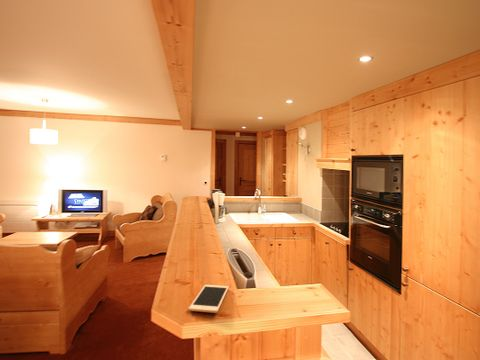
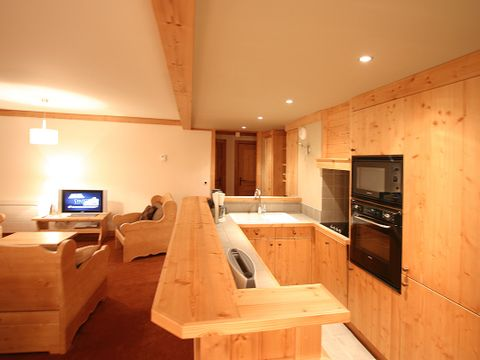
- cell phone [188,284,230,314]
